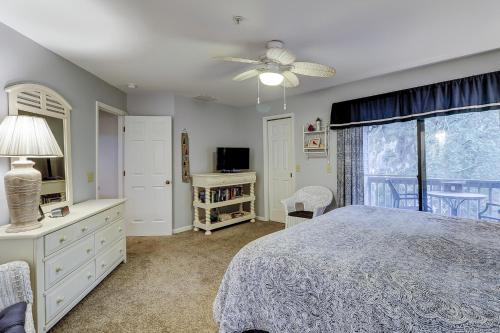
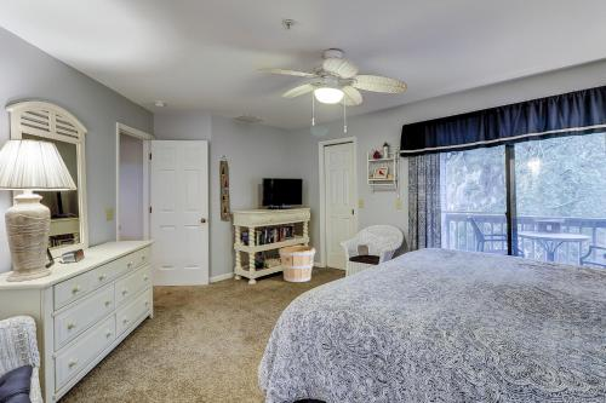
+ wooden bucket [278,244,316,283]
